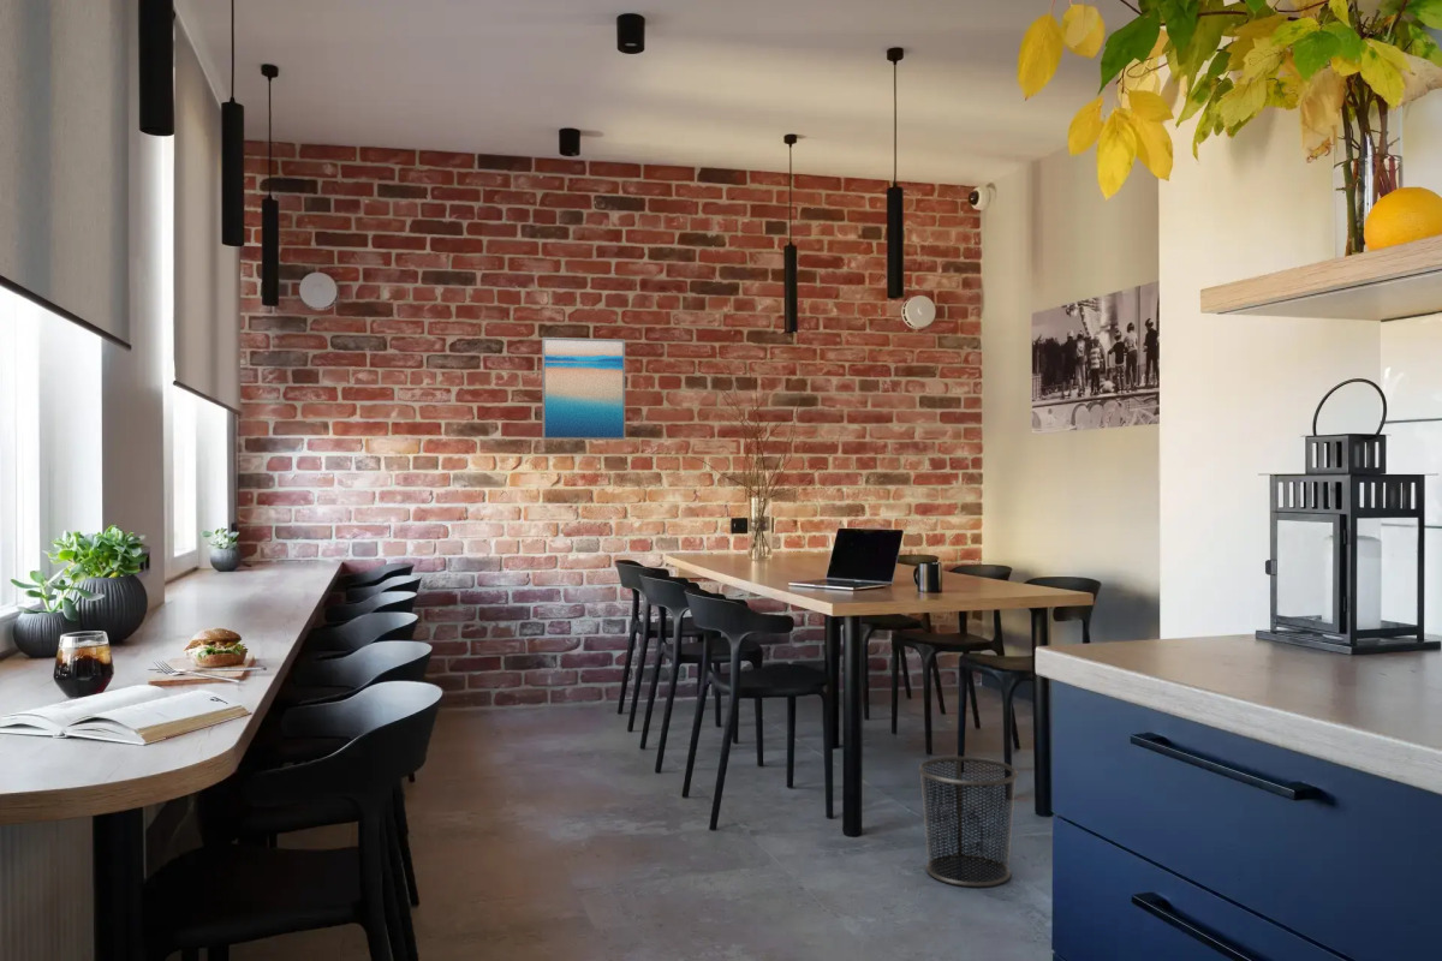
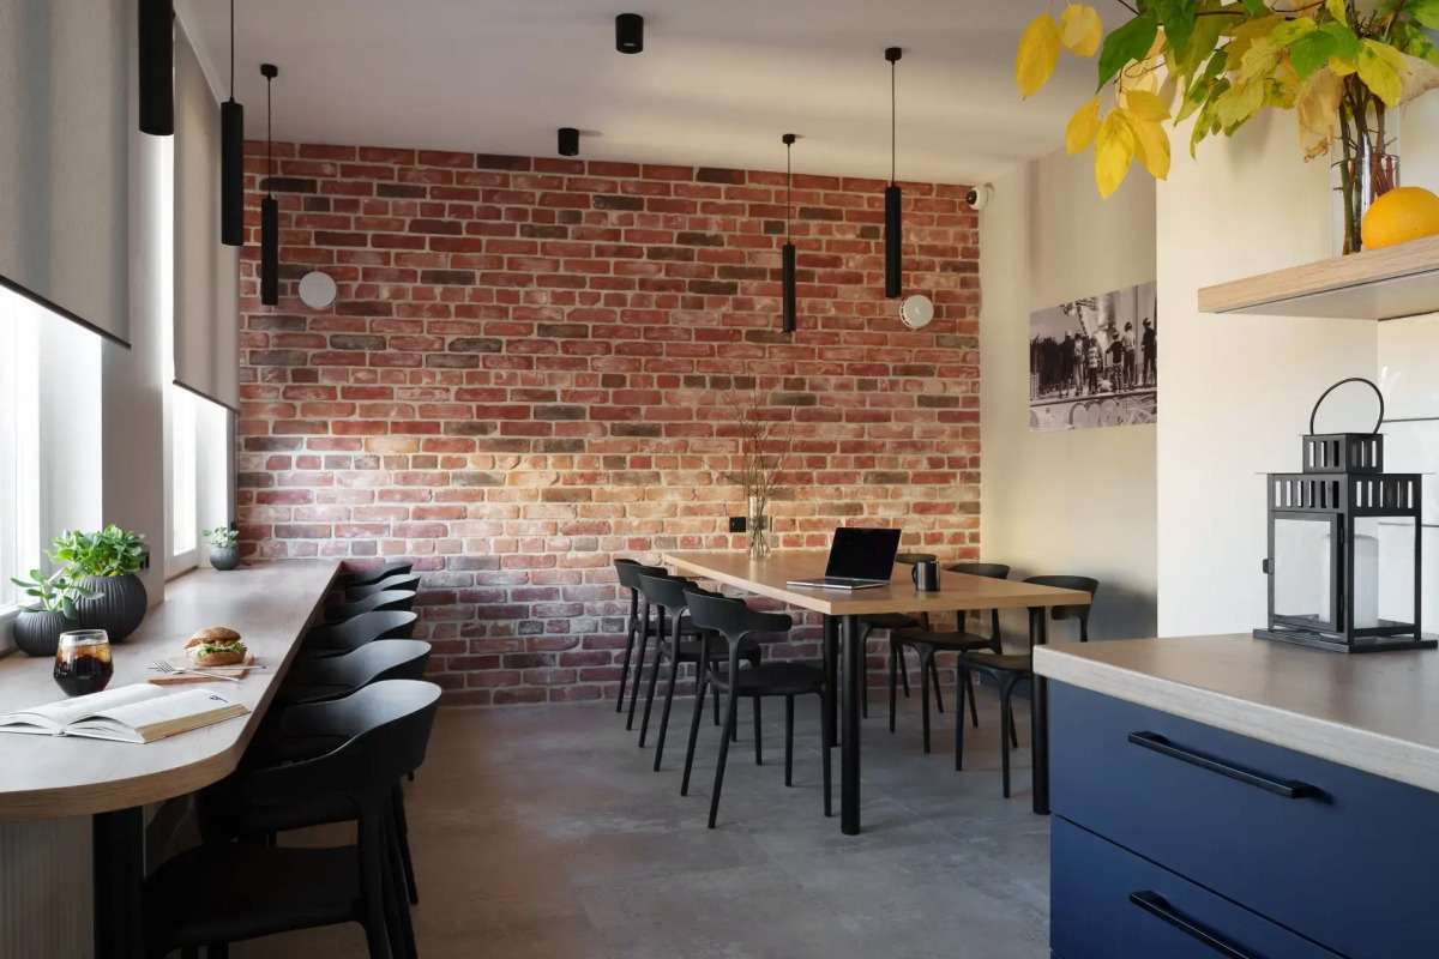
- wall art [541,336,627,441]
- waste bin [917,756,1019,888]
